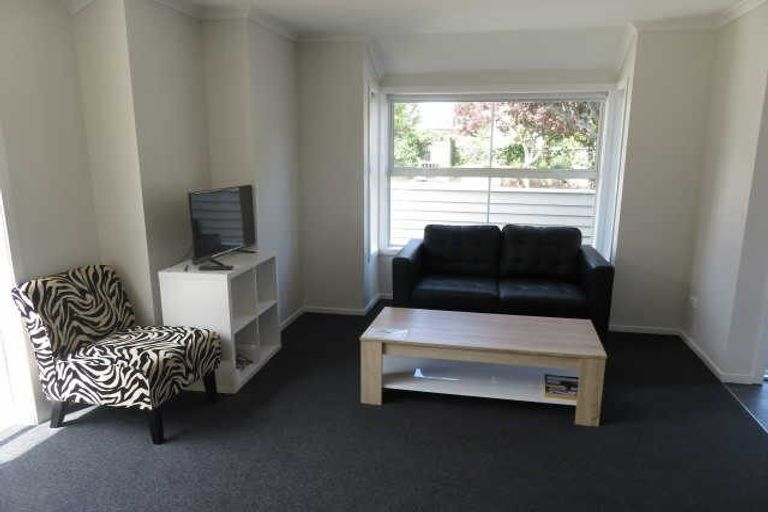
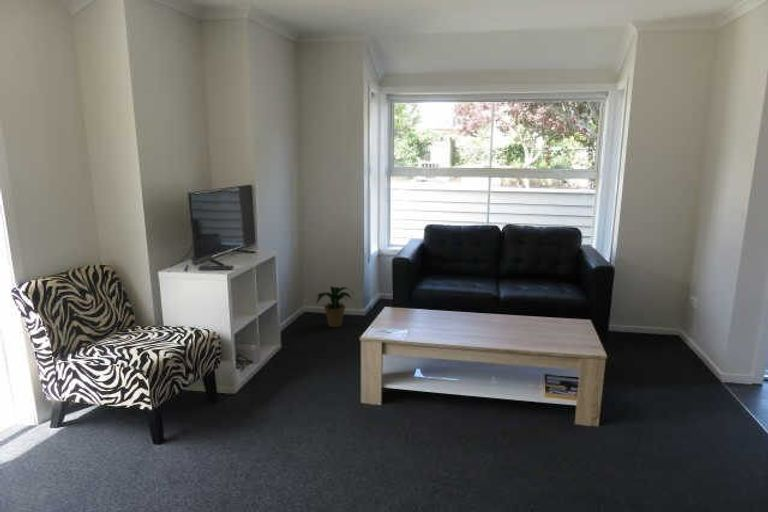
+ potted plant [315,285,355,328]
